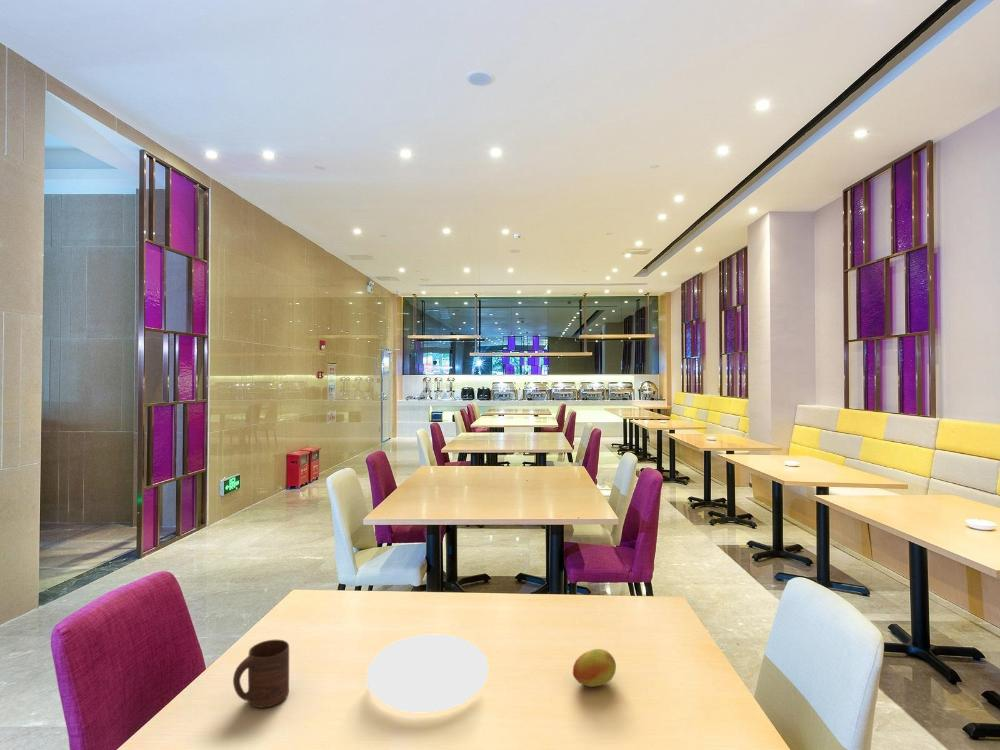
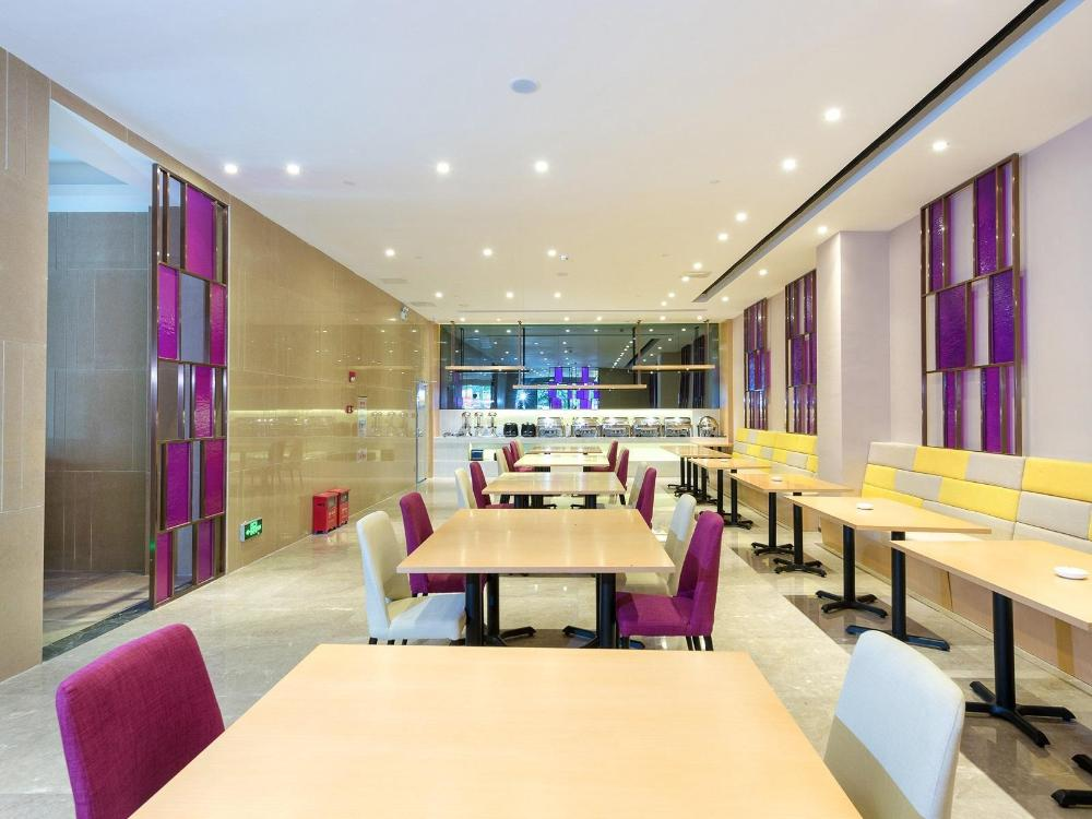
- plate [366,634,489,713]
- cup [232,639,290,709]
- fruit [572,648,617,688]
